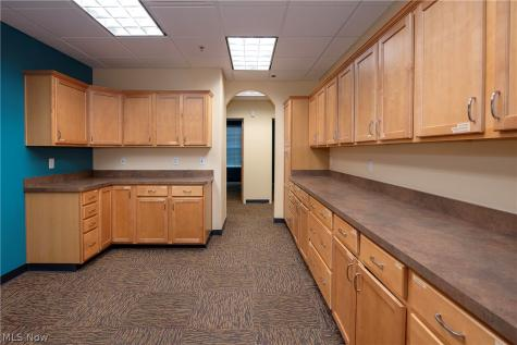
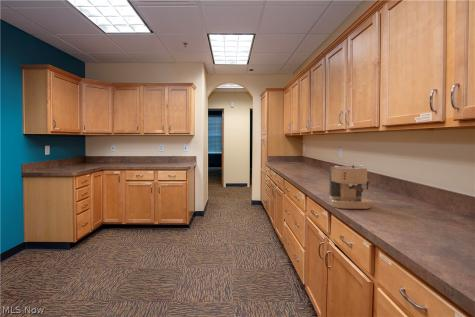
+ coffee maker [328,164,373,210]
